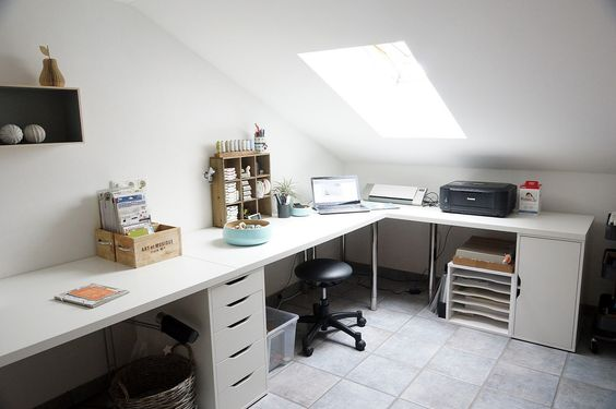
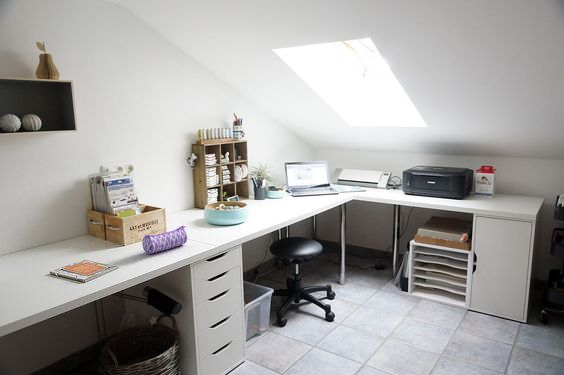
+ pencil case [141,225,188,255]
